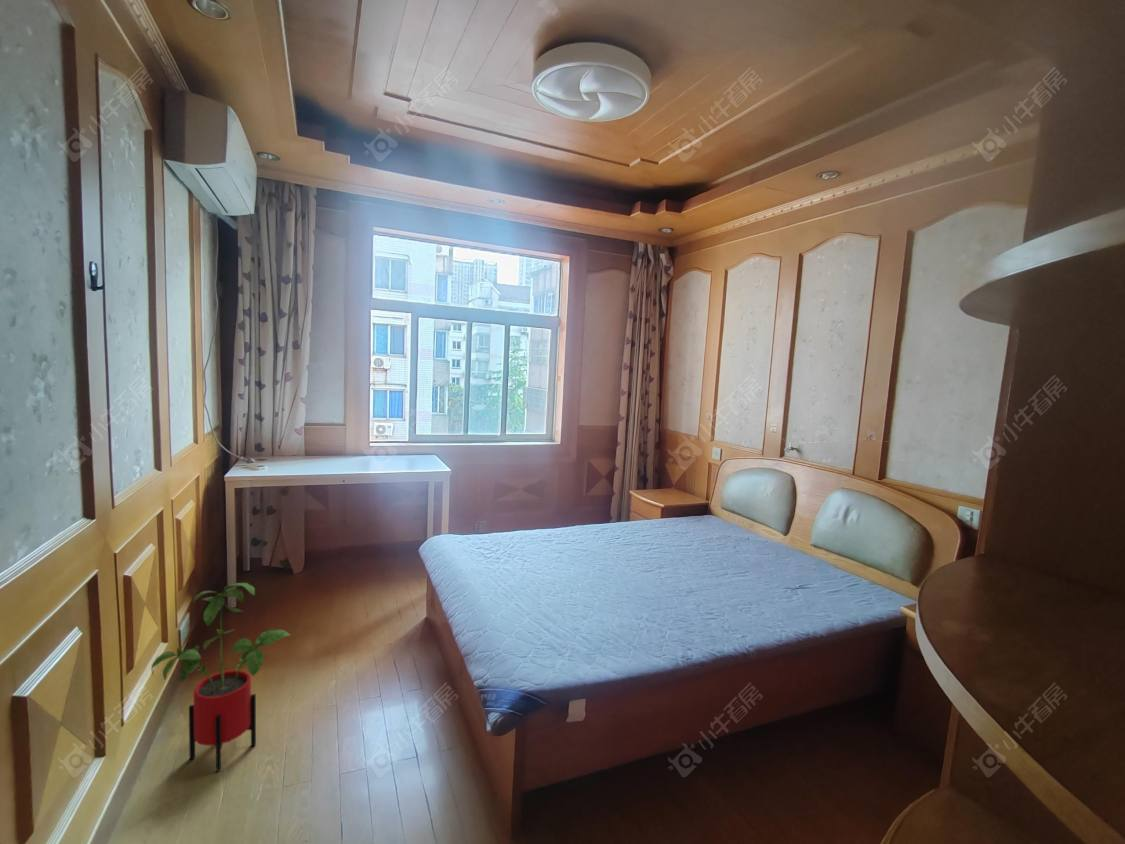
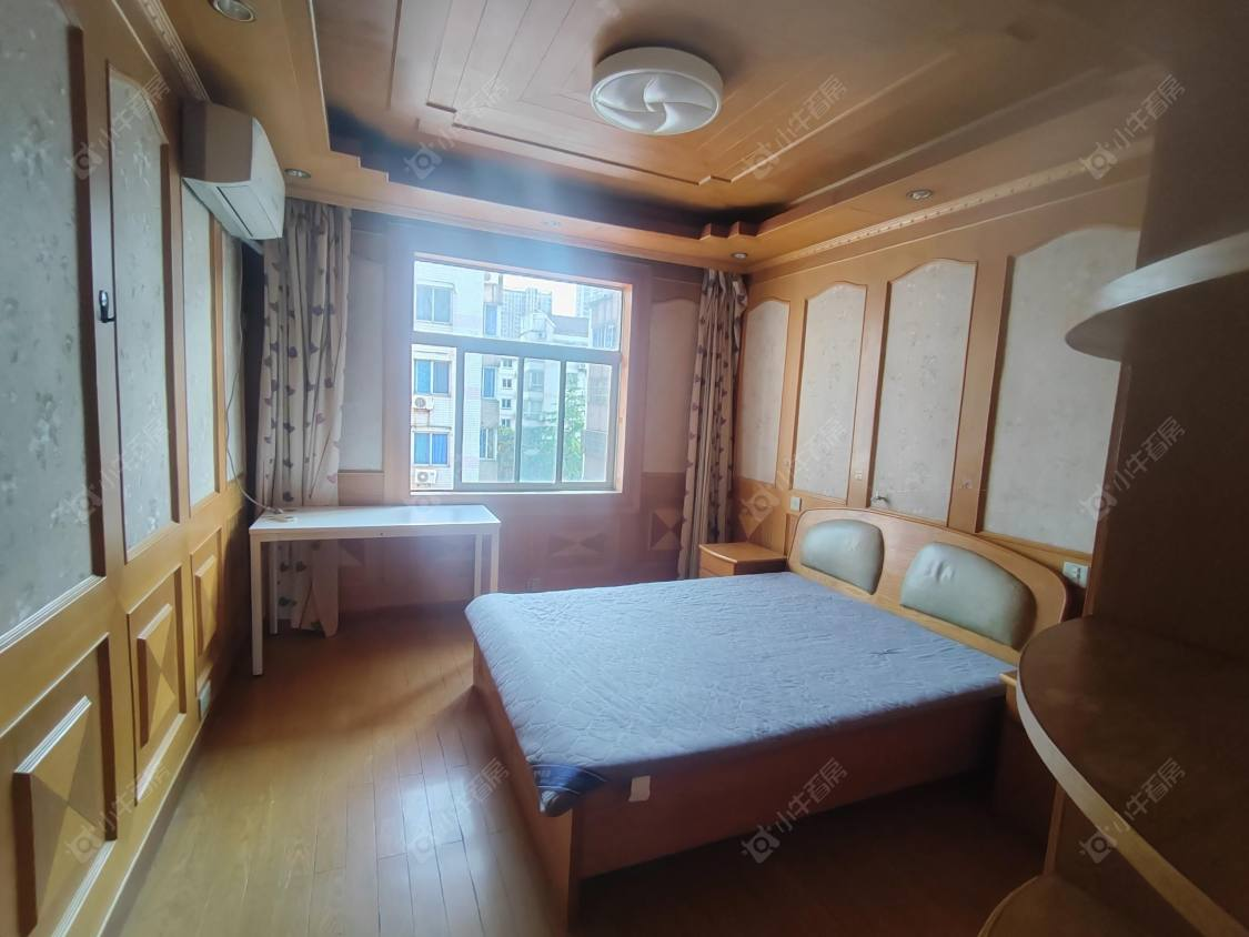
- house plant [151,582,292,773]
